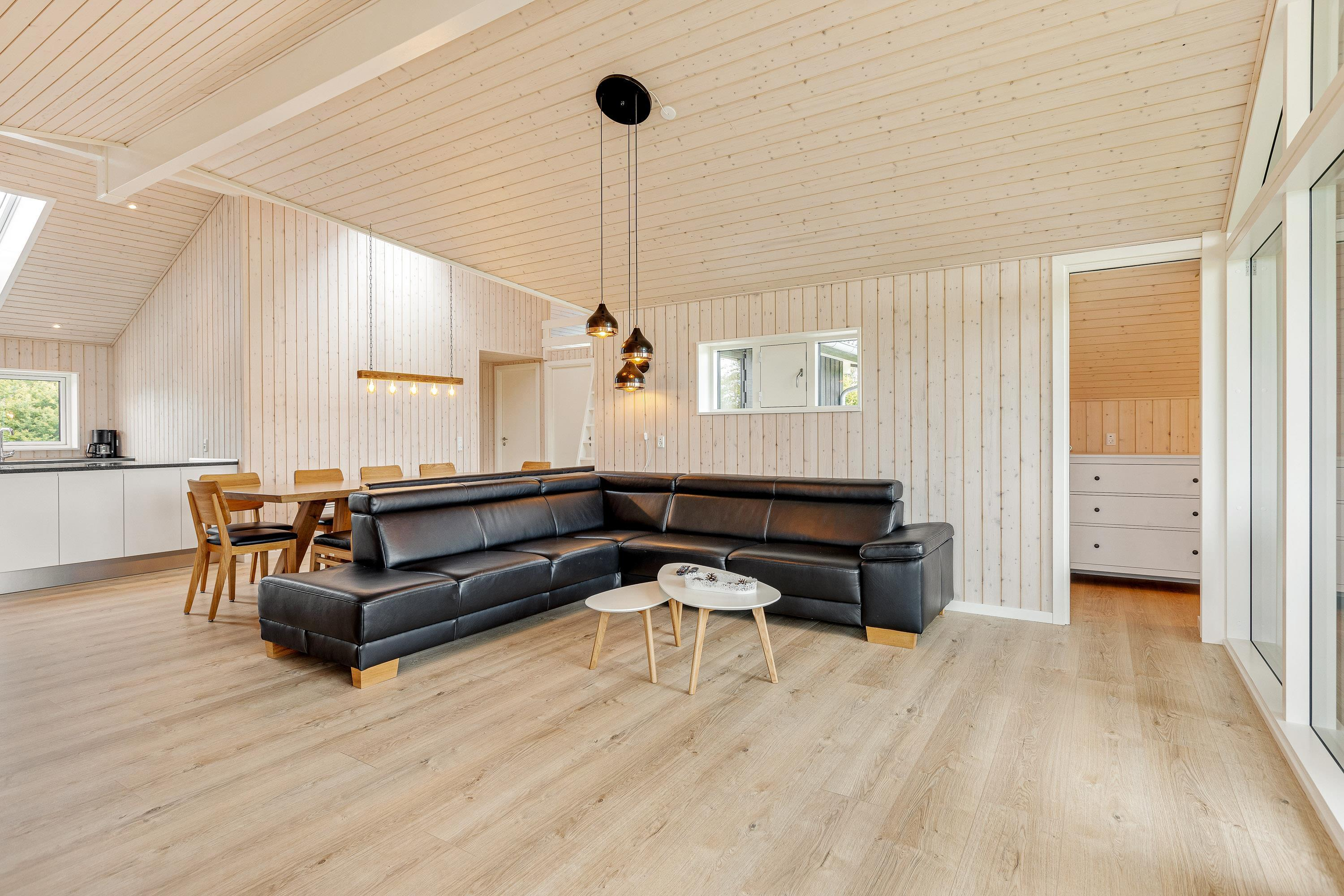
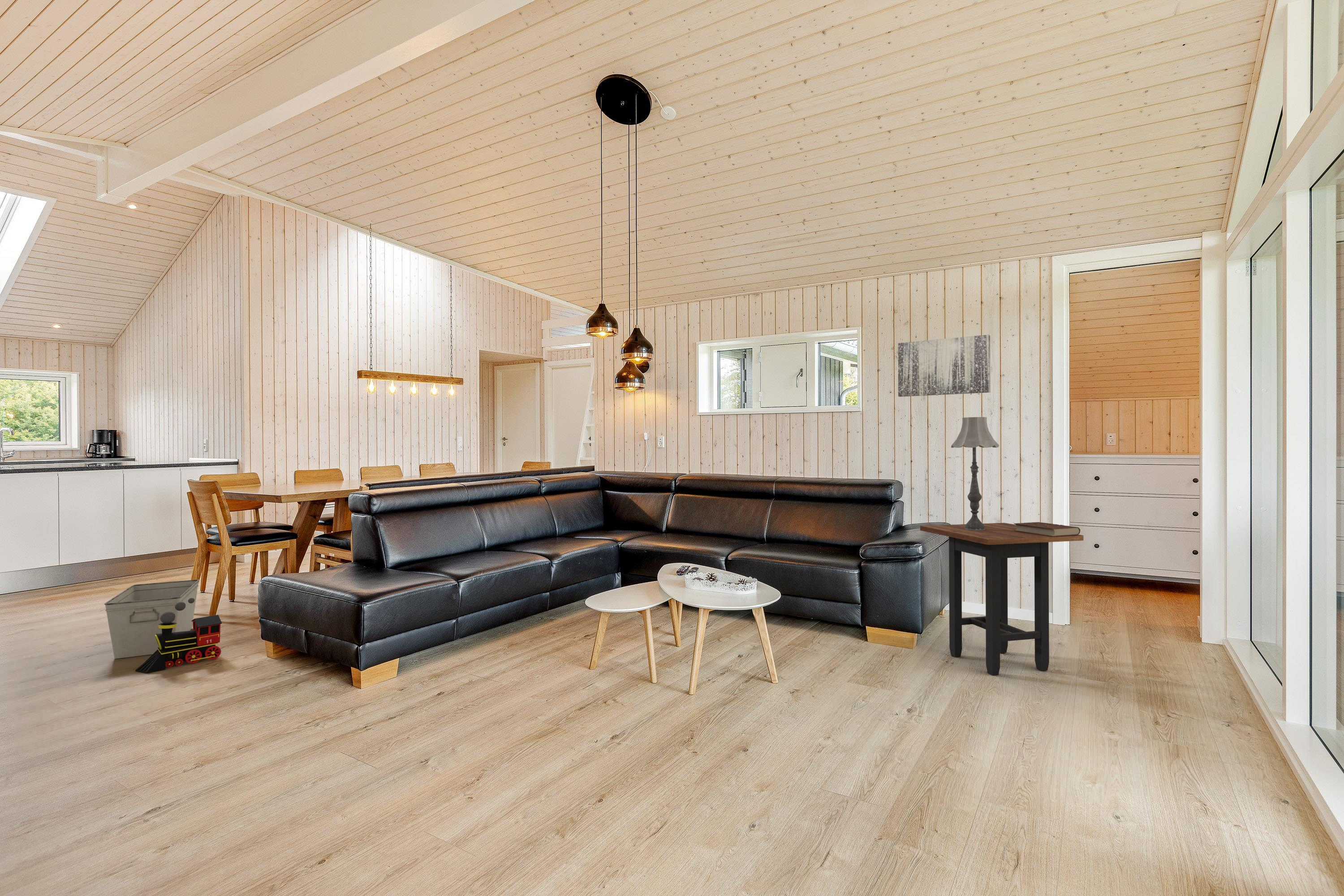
+ wall art [897,334,991,397]
+ table lamp [951,417,999,530]
+ side table [920,522,1084,676]
+ storage bin [104,579,200,659]
+ toy train [135,598,222,673]
+ book [1013,521,1081,537]
